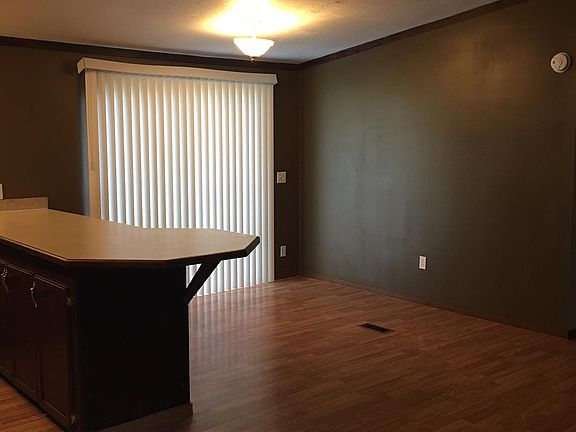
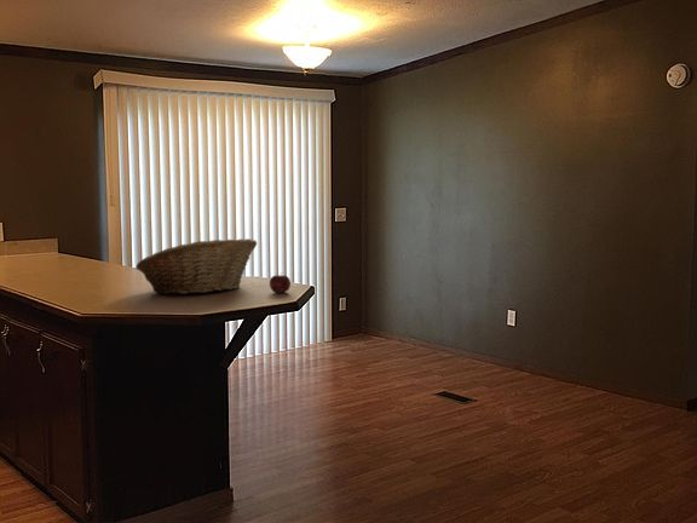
+ apple [269,271,292,294]
+ fruit basket [134,237,258,295]
